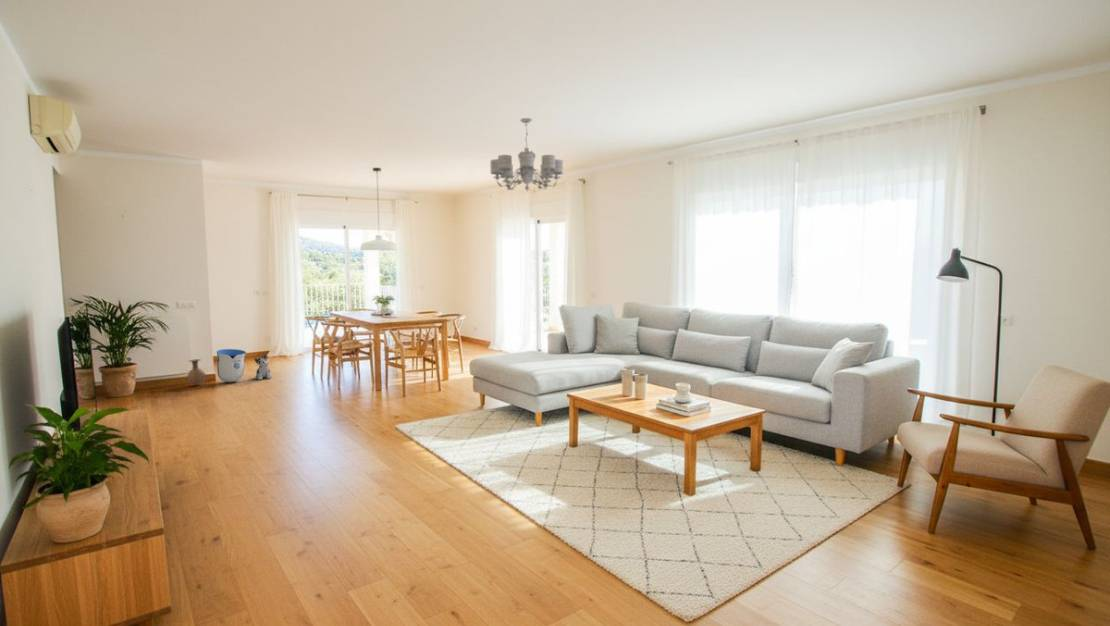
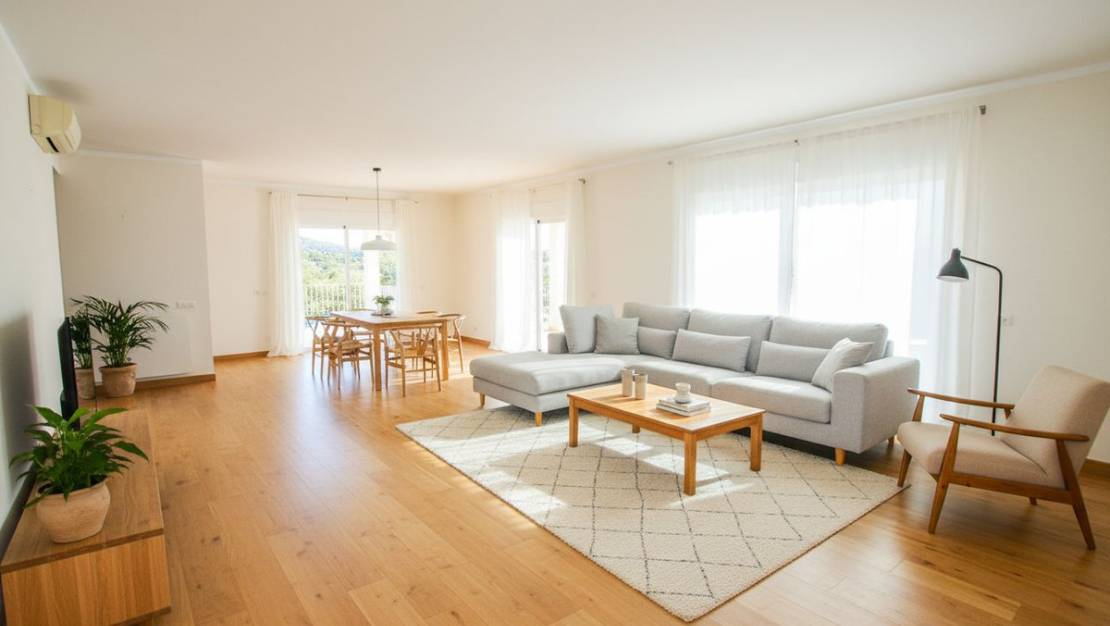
- plush toy [253,353,273,381]
- chandelier [489,117,564,192]
- sun visor [216,348,247,383]
- vase [184,358,209,386]
